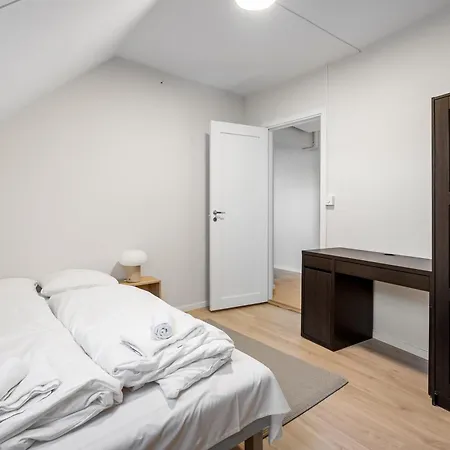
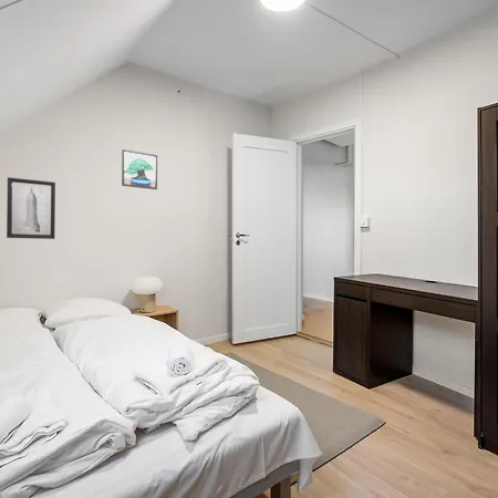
+ wall art [6,176,56,240]
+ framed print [121,148,158,190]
